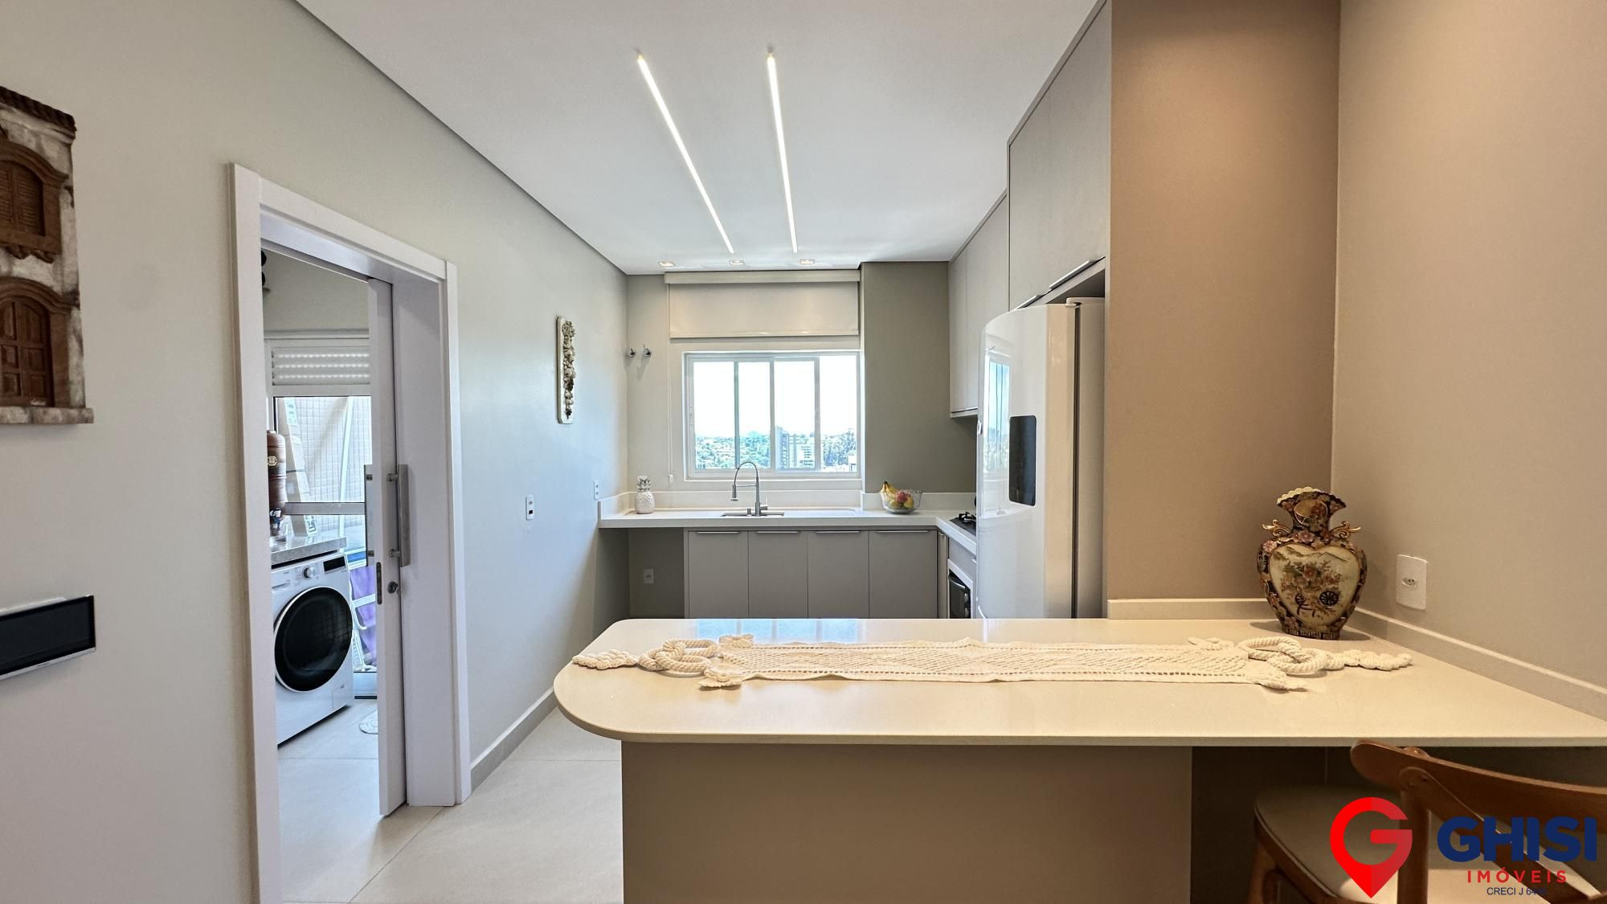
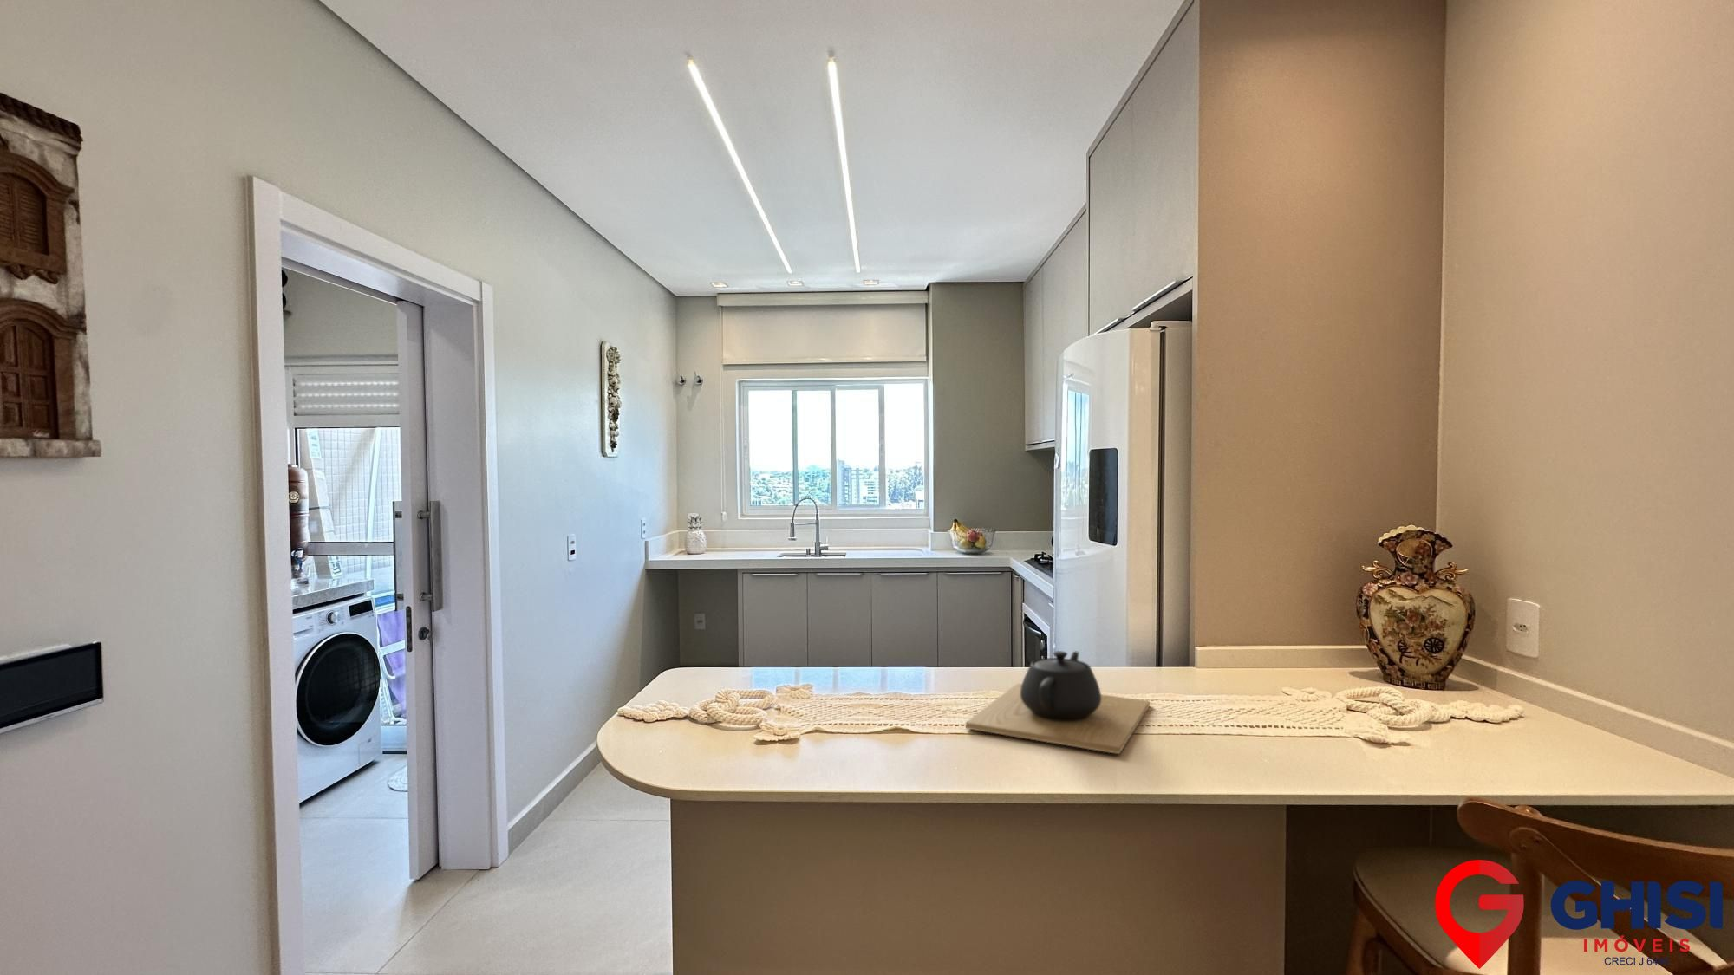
+ teapot [965,650,1150,755]
